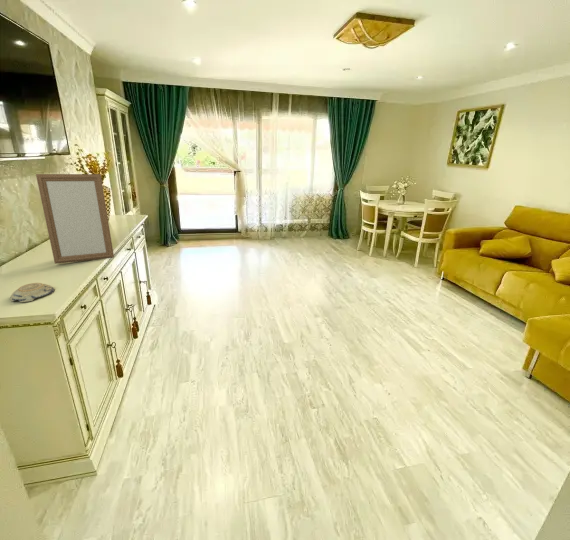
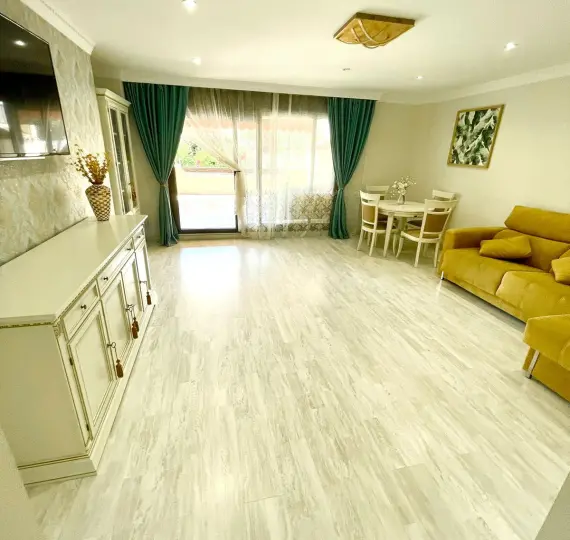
- decorative bowl [9,282,56,303]
- picture frame [35,173,115,265]
